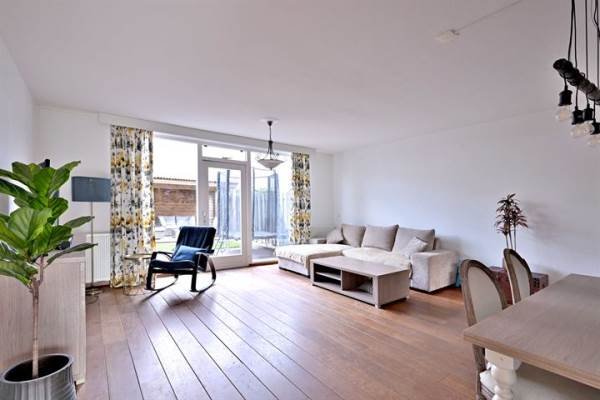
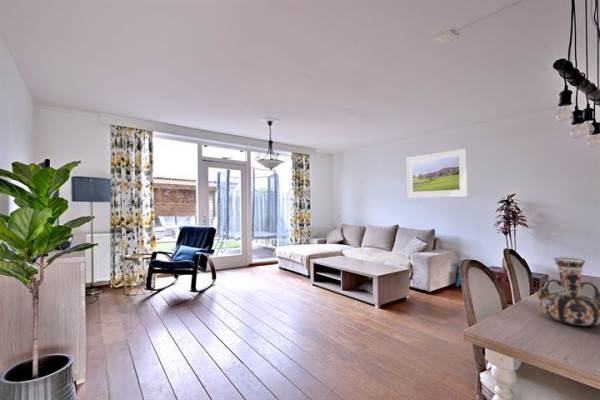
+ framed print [406,148,469,199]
+ decorative vase [536,256,600,327]
